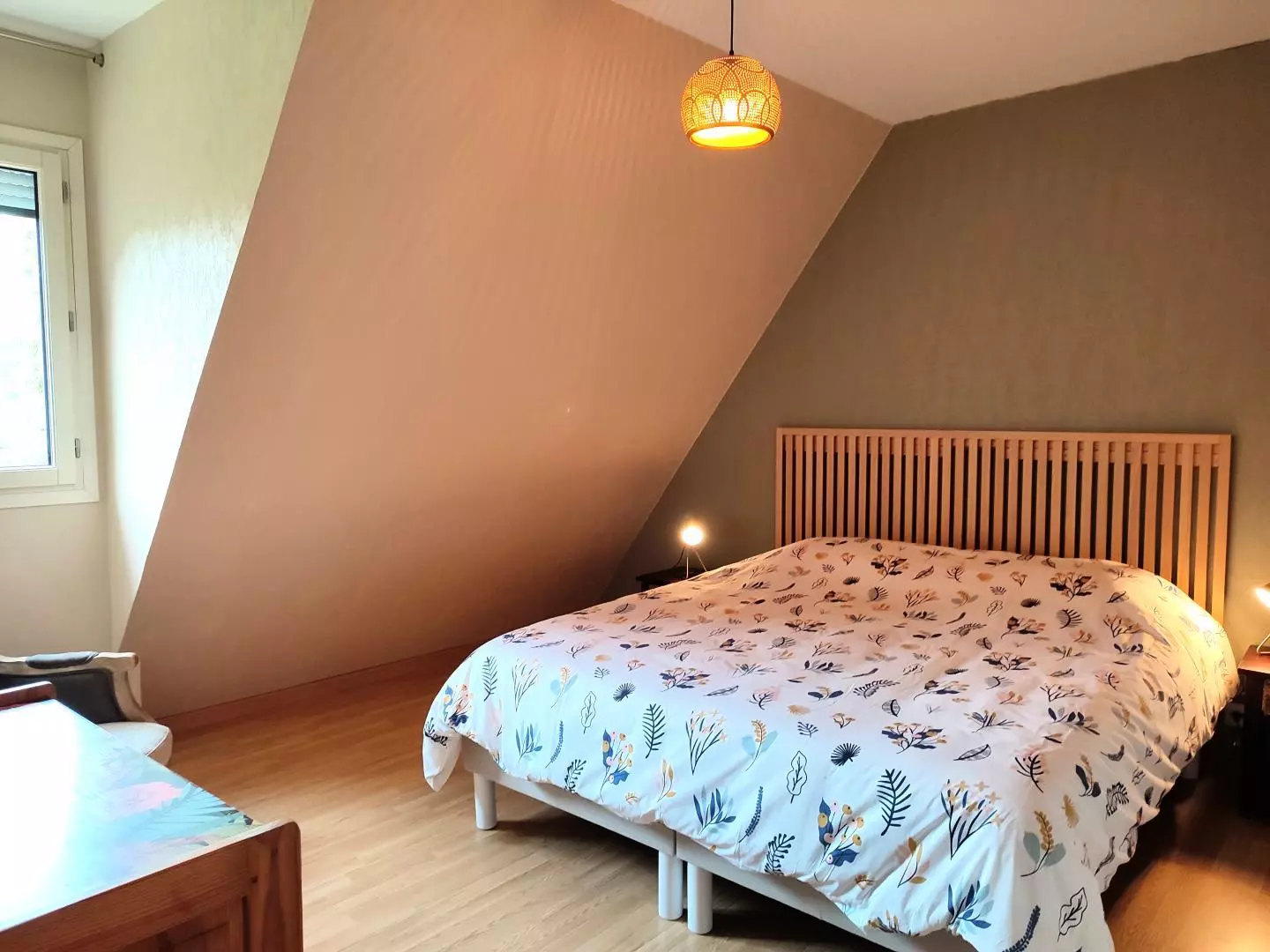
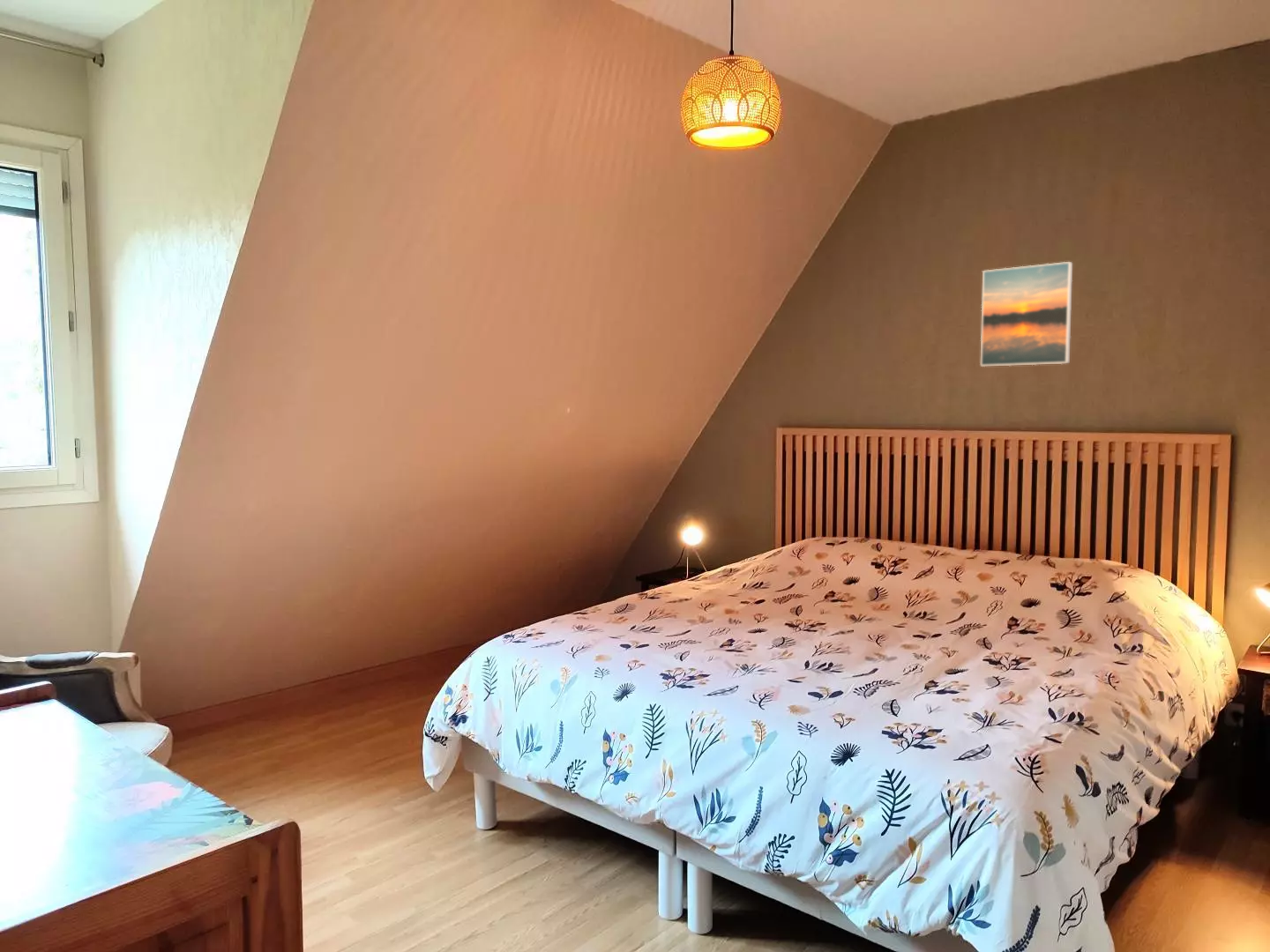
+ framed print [980,261,1073,368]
